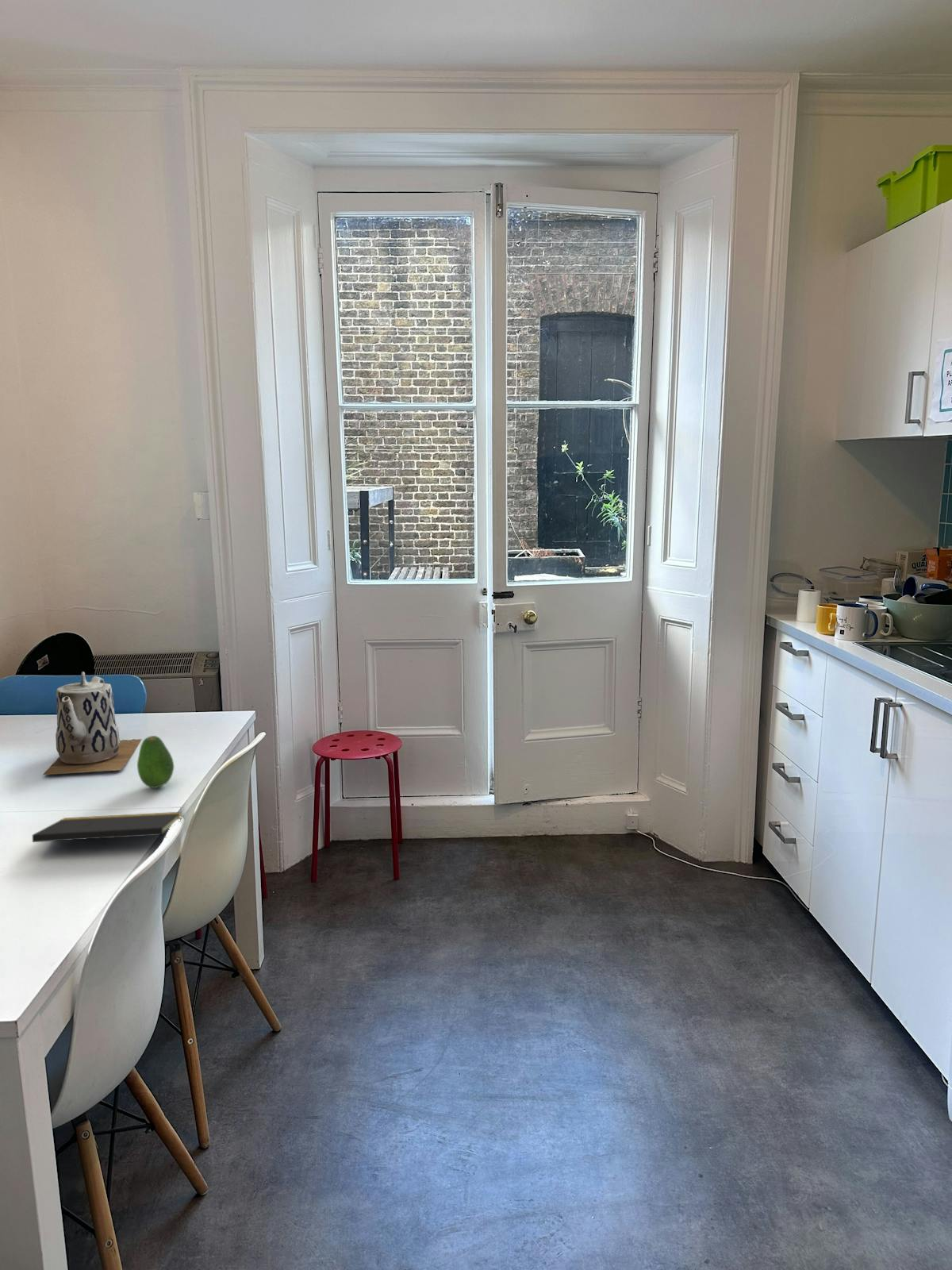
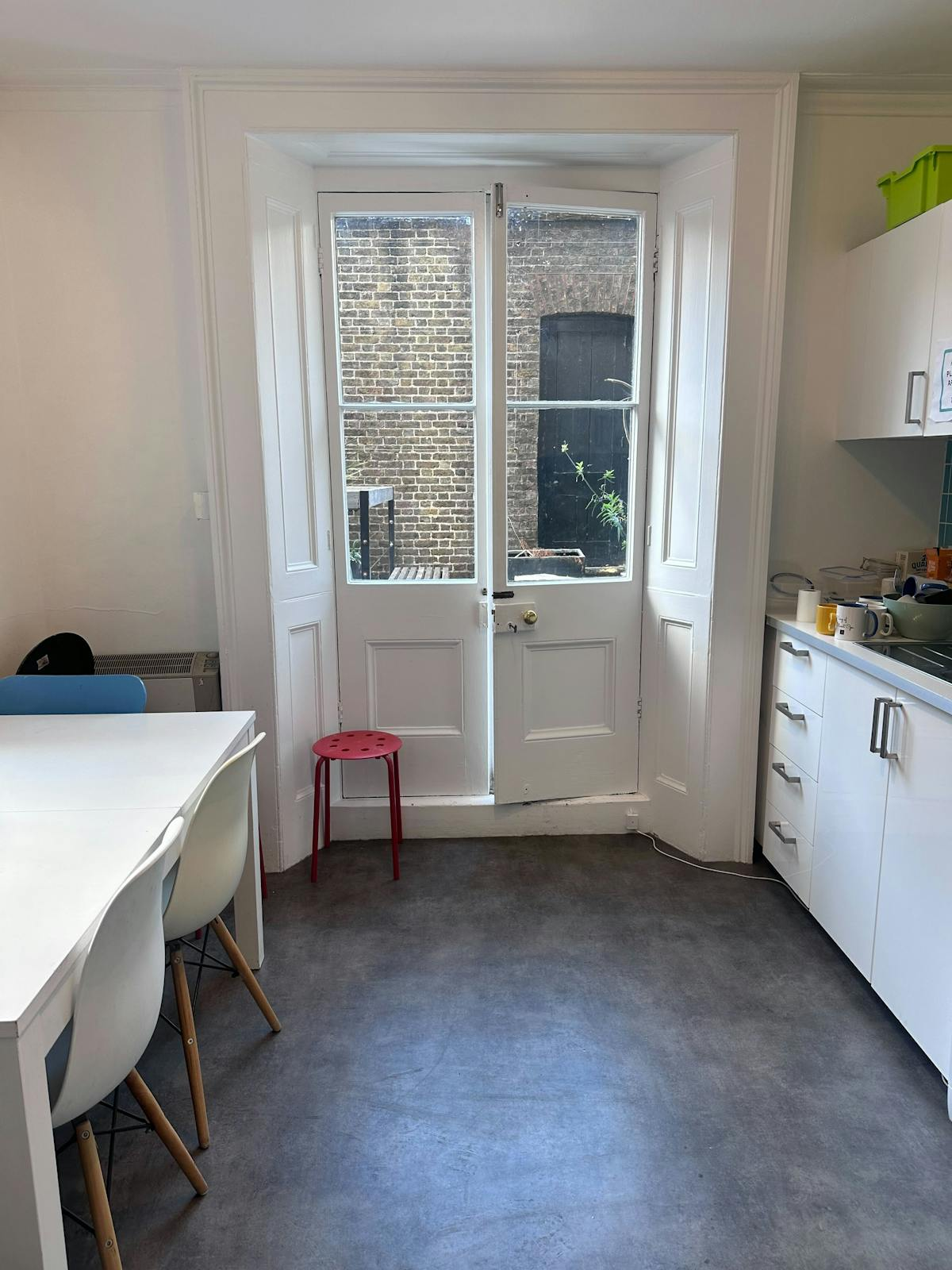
- notepad [32,811,182,843]
- fruit [136,735,175,789]
- teapot [42,671,143,775]
